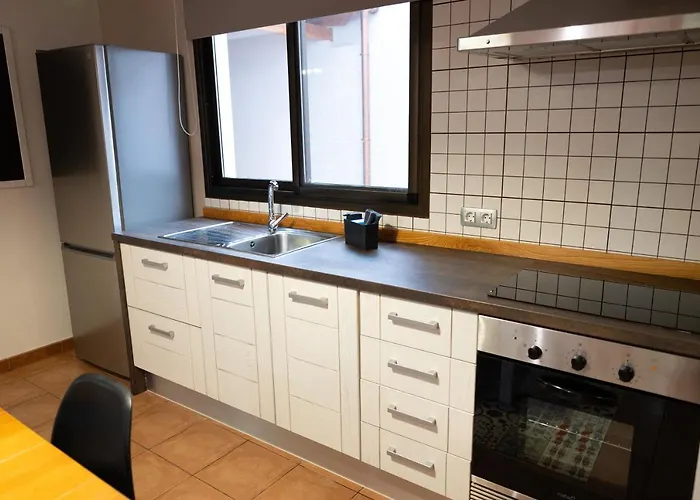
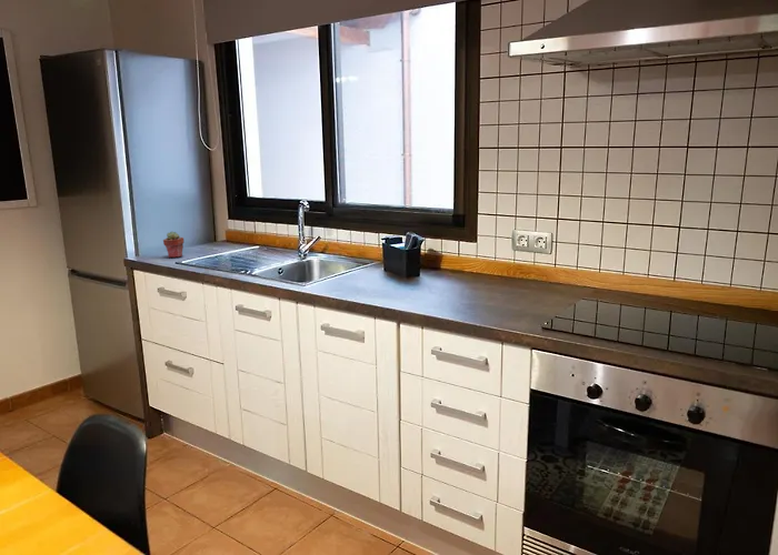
+ potted succulent [162,230,184,259]
